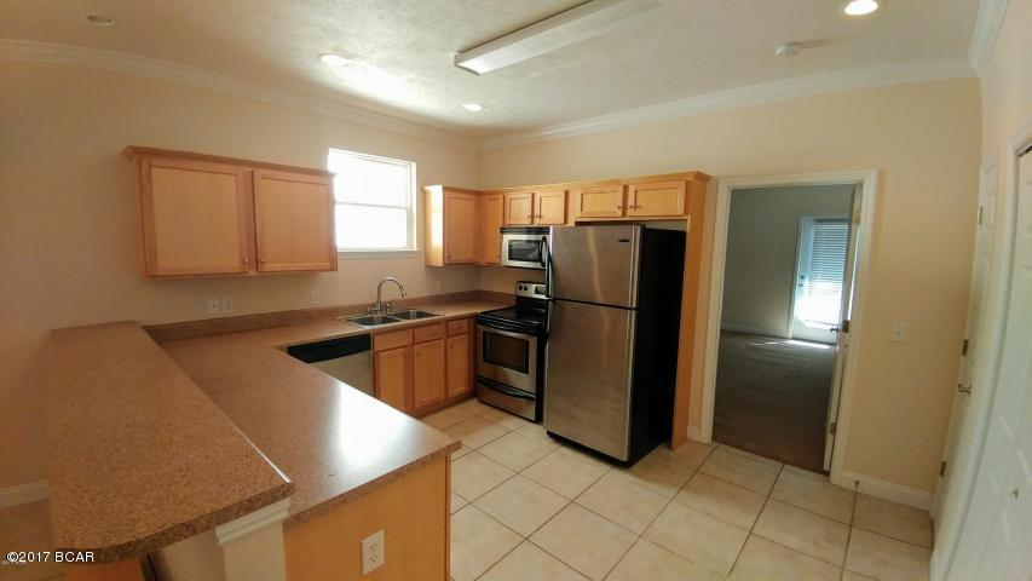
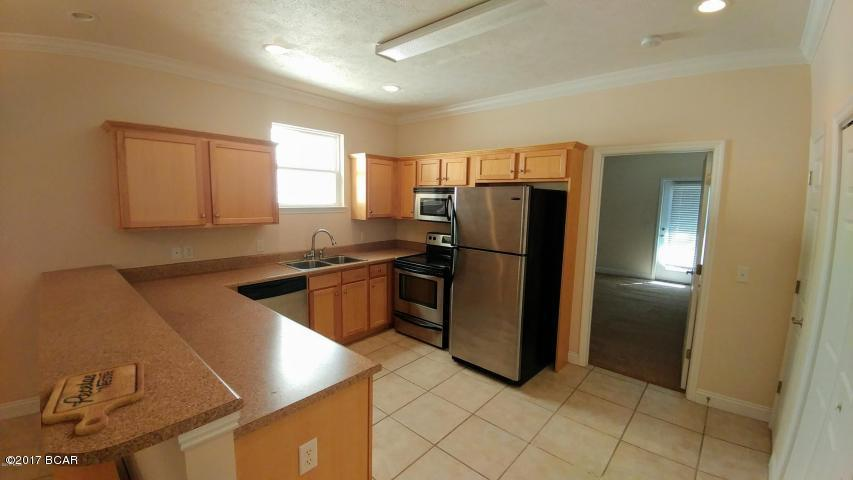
+ cutting board [41,361,145,436]
